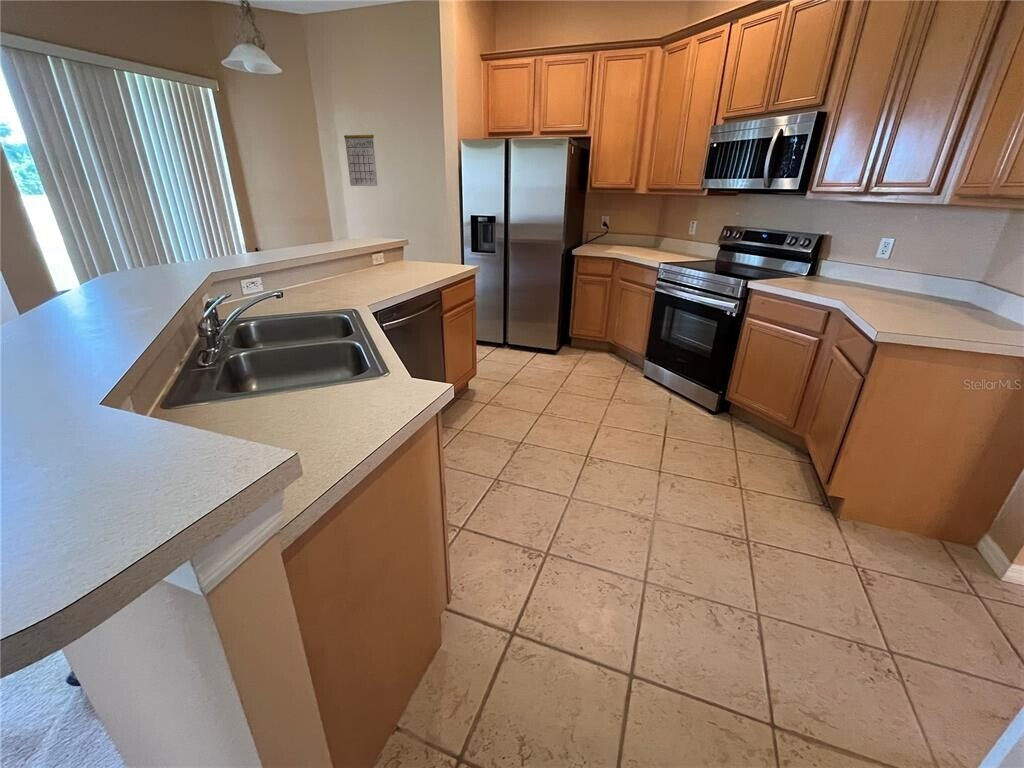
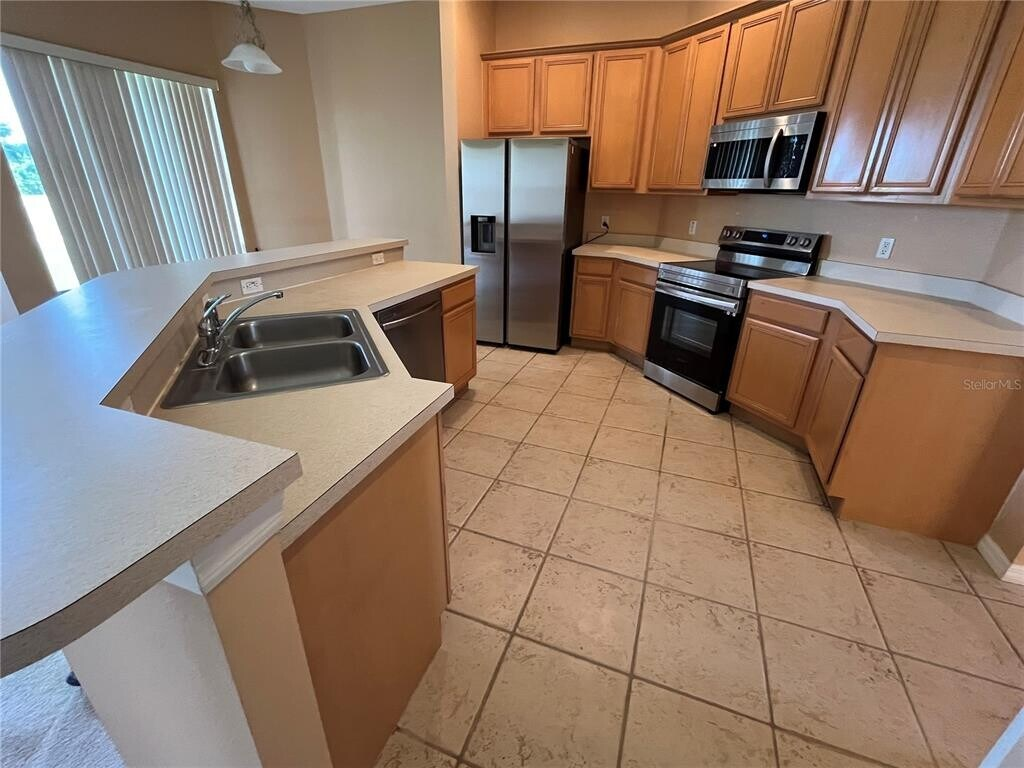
- calendar [343,124,379,187]
